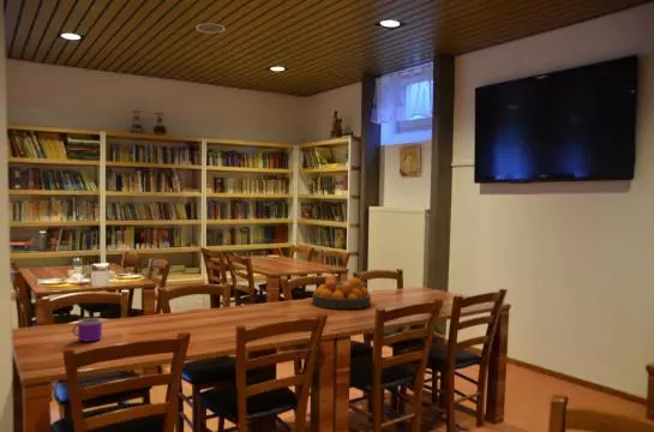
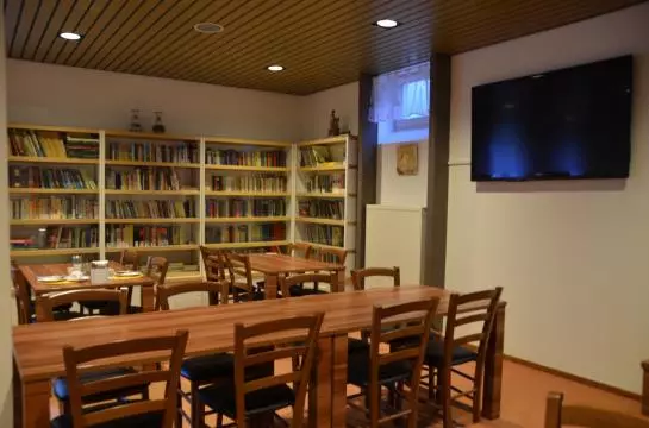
- mug [71,317,103,343]
- fruit bowl [311,275,372,310]
